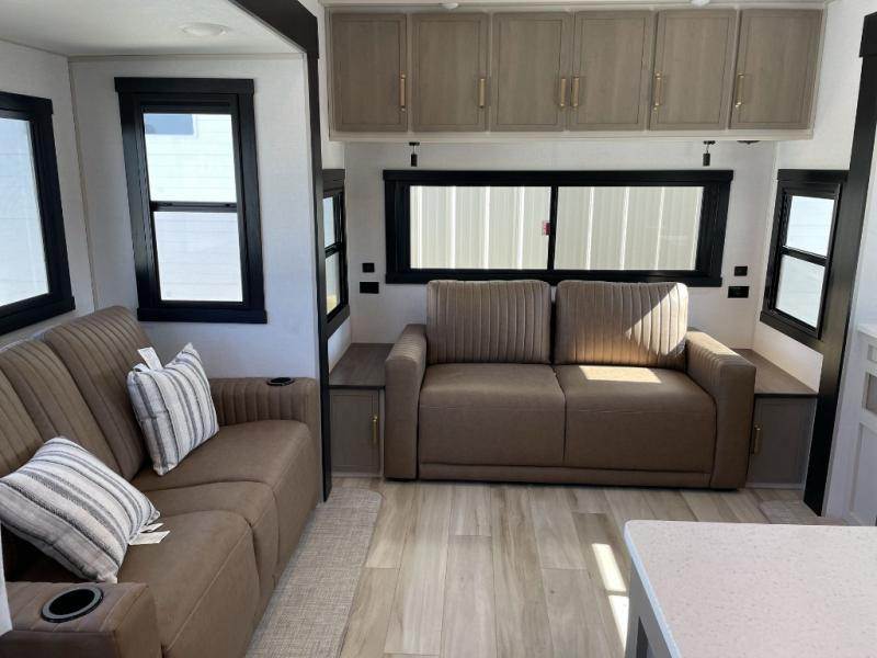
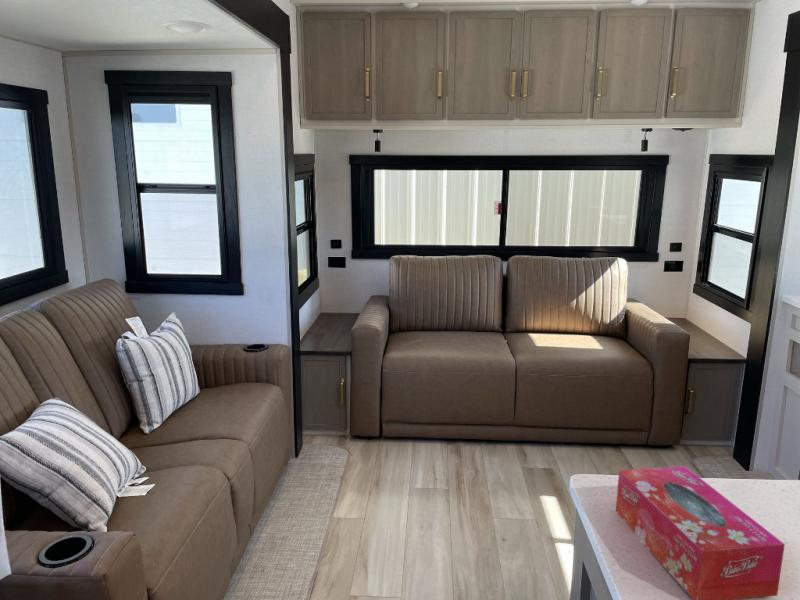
+ tissue box [615,465,786,600]
